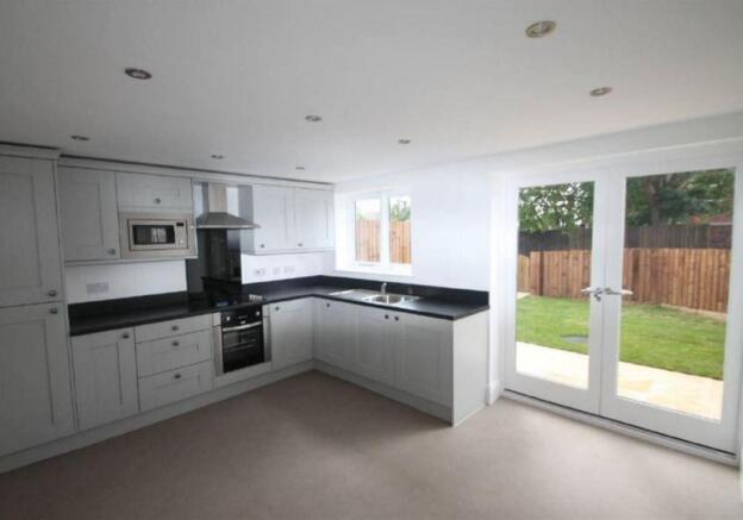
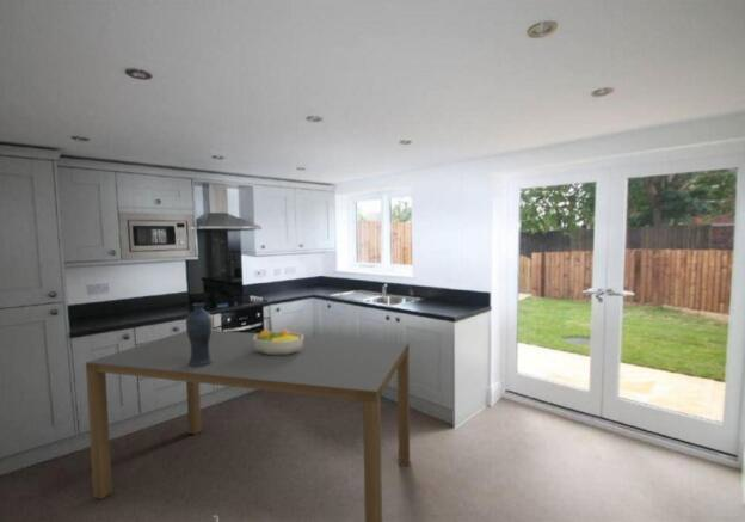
+ vase [185,302,214,367]
+ dining table [85,330,411,522]
+ fruit bowl [254,327,304,355]
